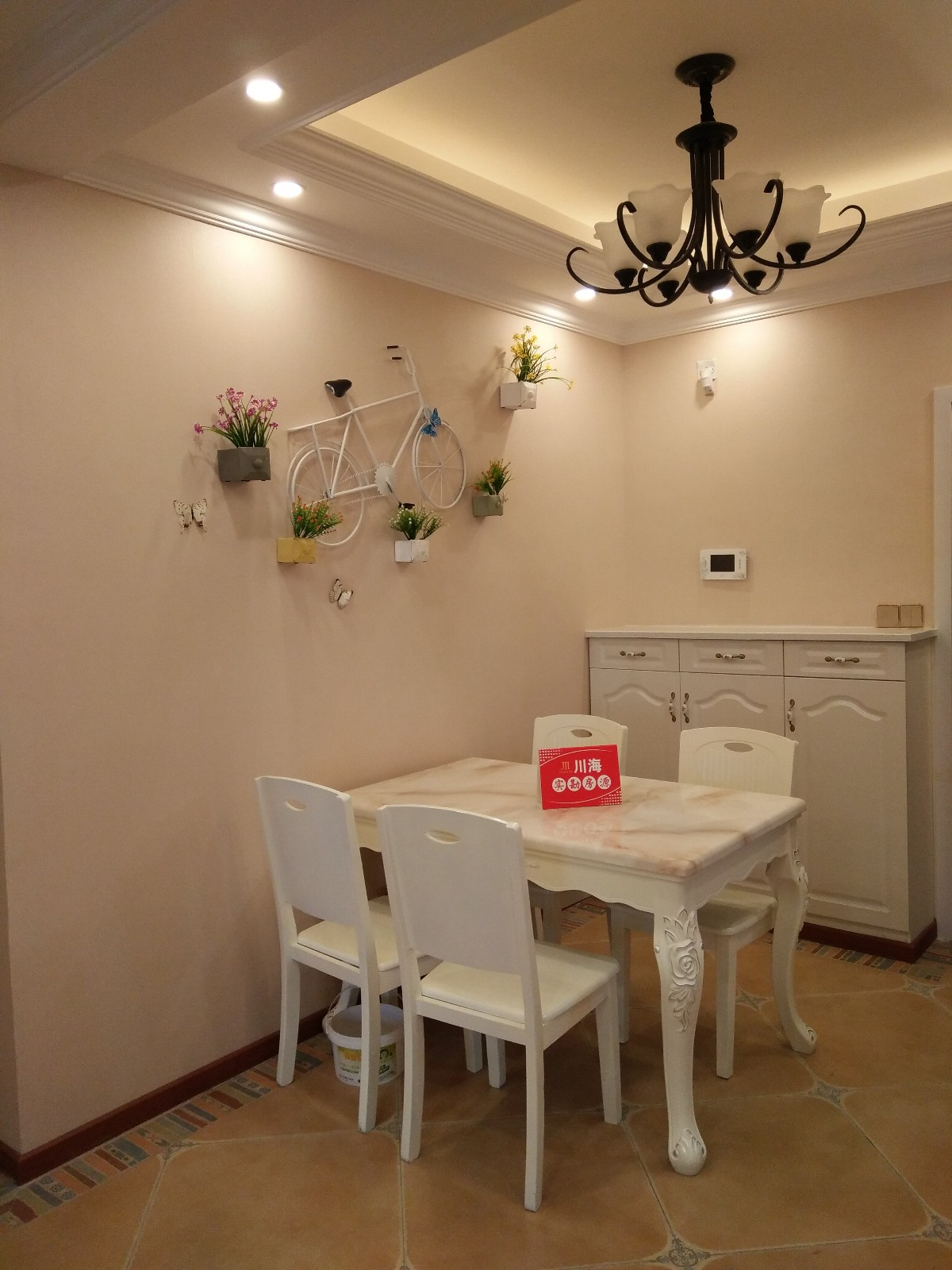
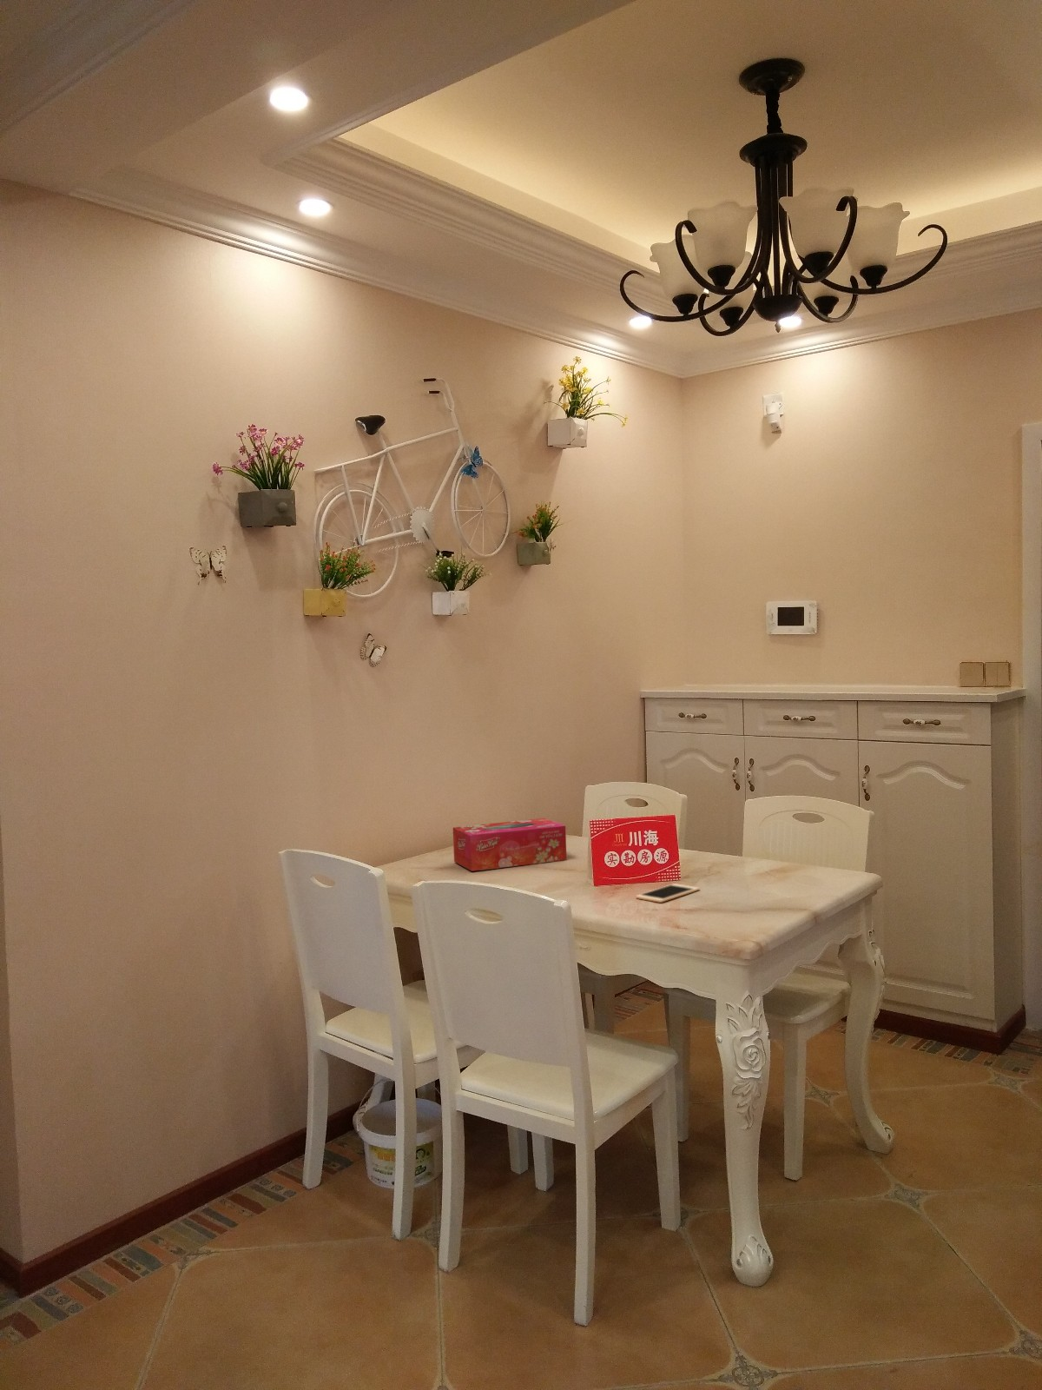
+ tissue box [452,818,568,872]
+ cell phone [635,882,701,903]
